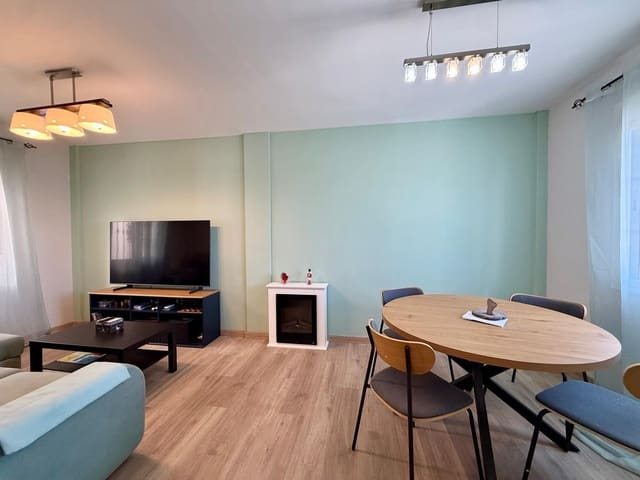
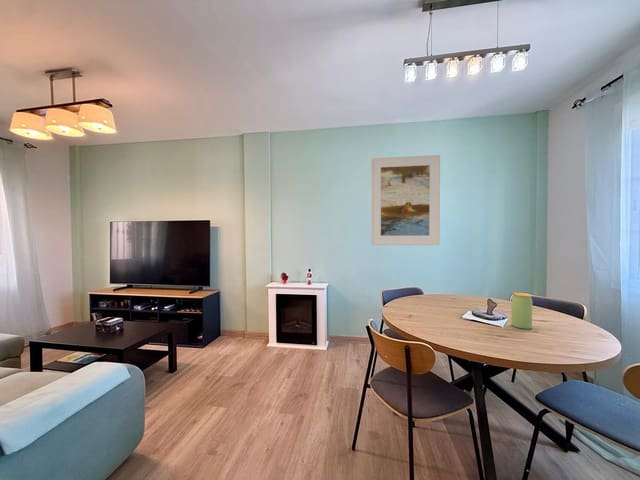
+ jar [510,292,533,330]
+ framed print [370,154,441,246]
